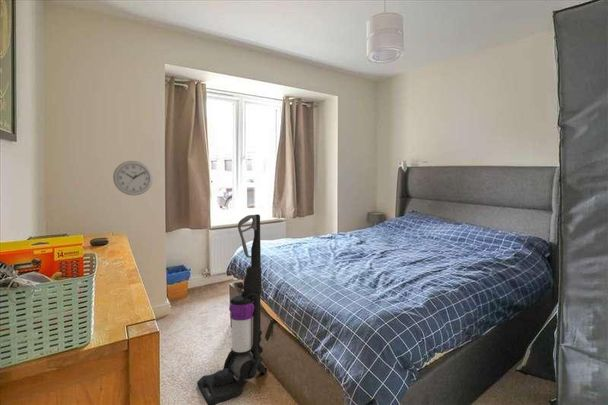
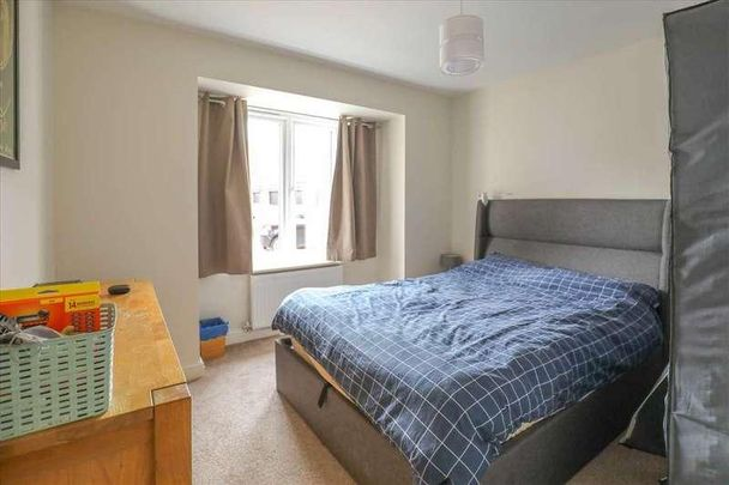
- vacuum cleaner [196,213,268,405]
- wall clock [112,160,154,196]
